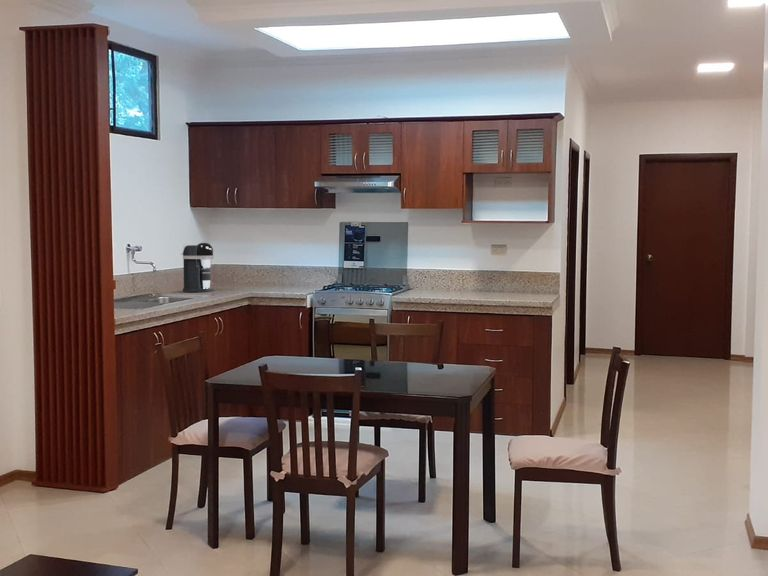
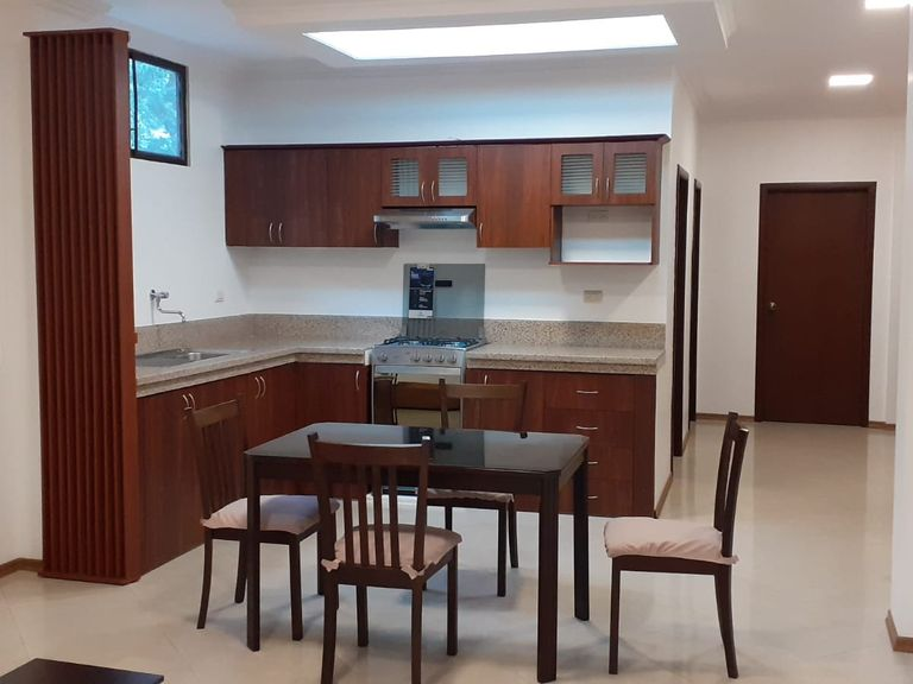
- coffee maker [182,242,215,293]
